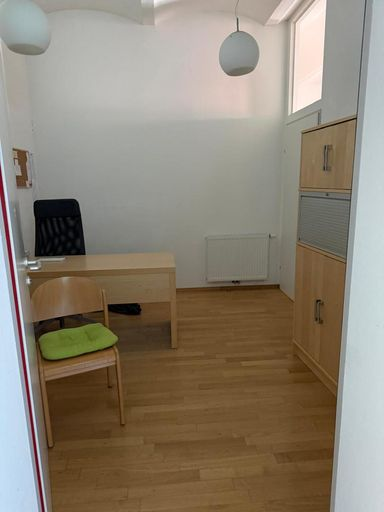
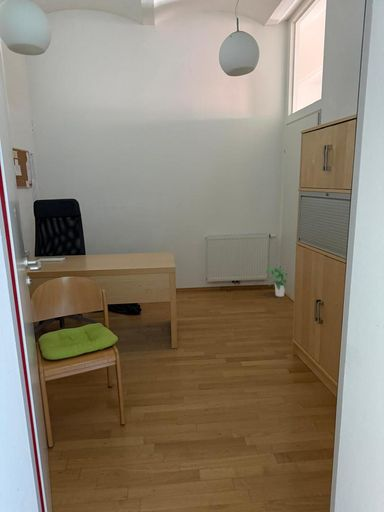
+ potted plant [265,267,288,298]
